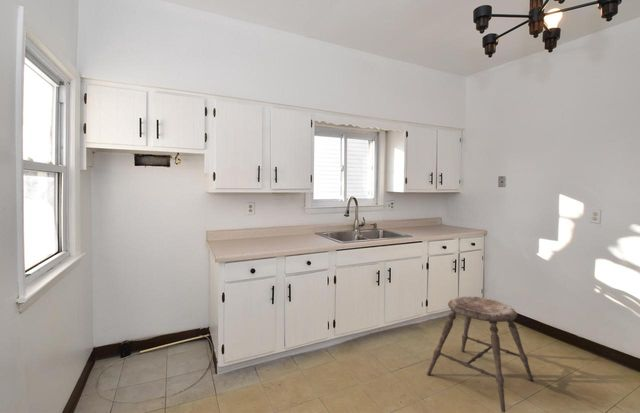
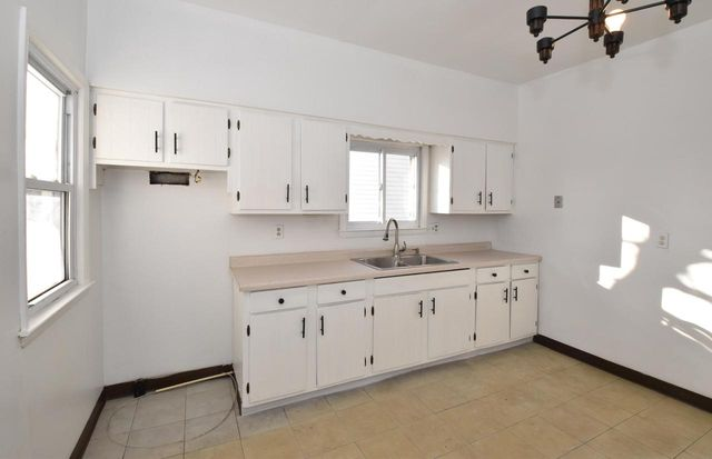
- stool [426,295,535,413]
